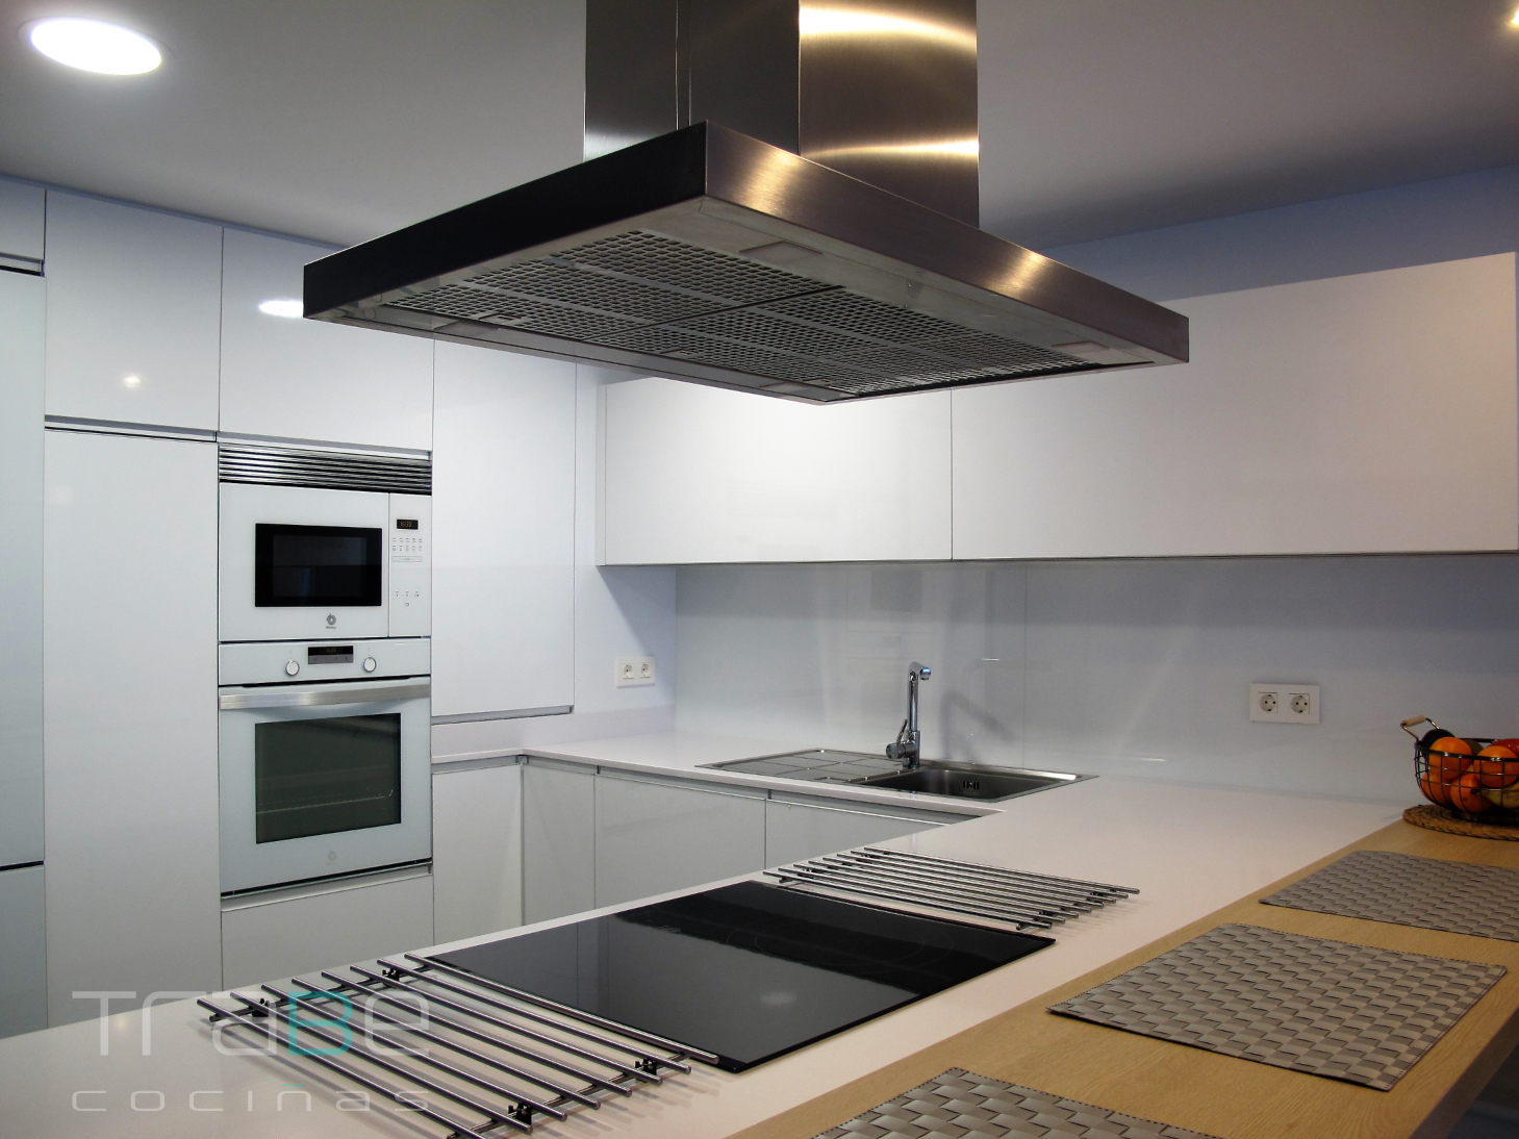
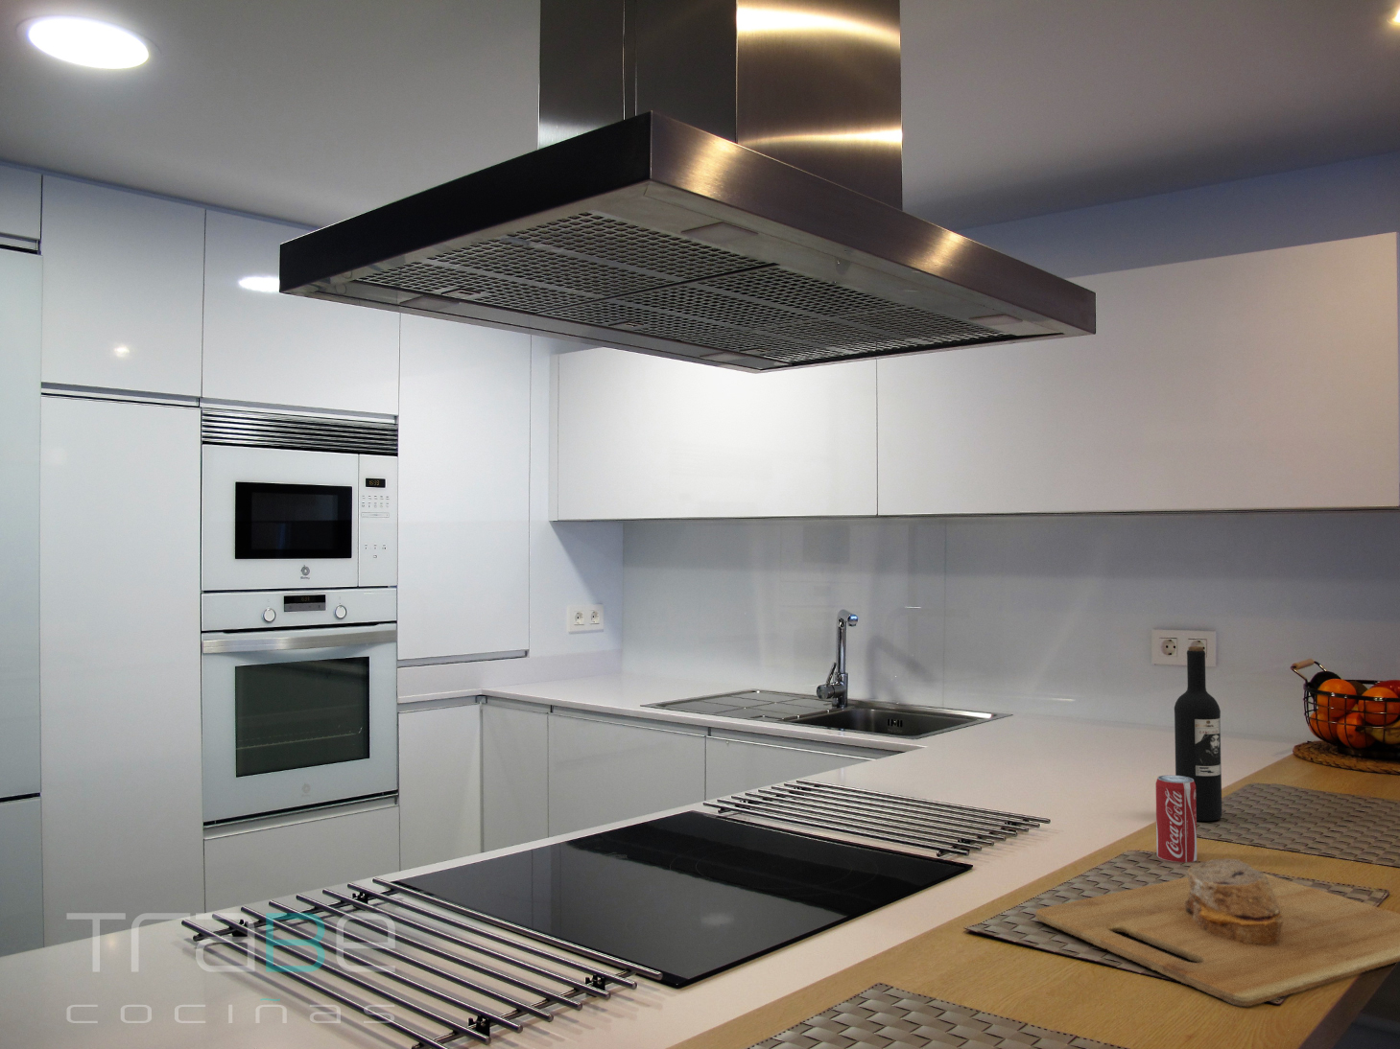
+ cutting board [1034,858,1400,1008]
+ beverage can [1155,774,1197,863]
+ wine bottle [1174,646,1223,822]
